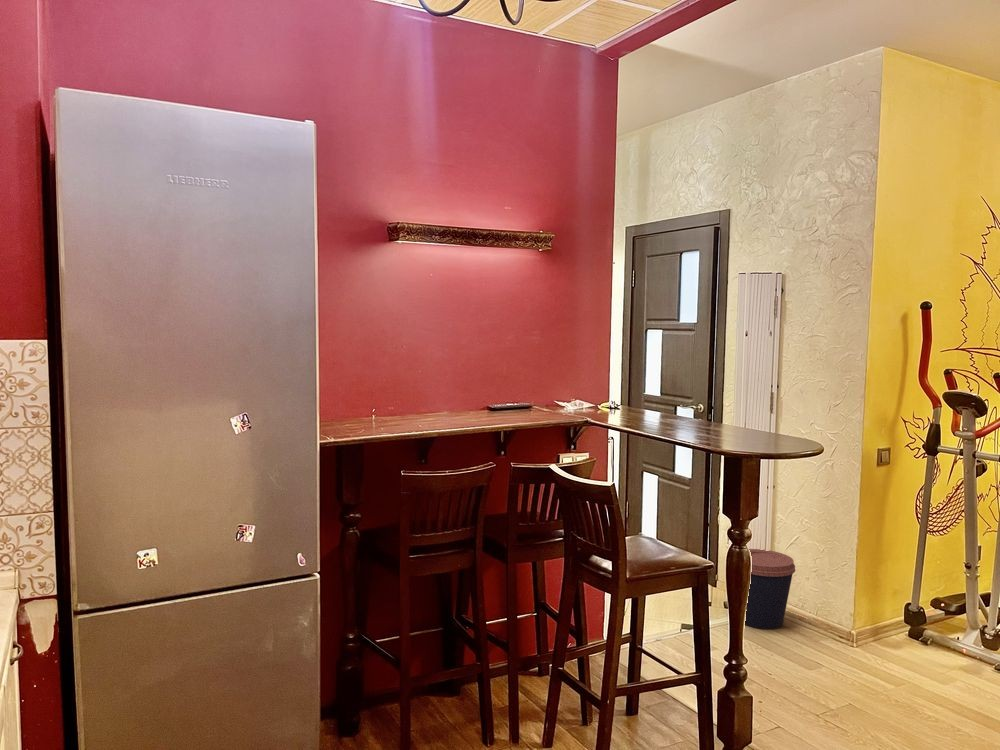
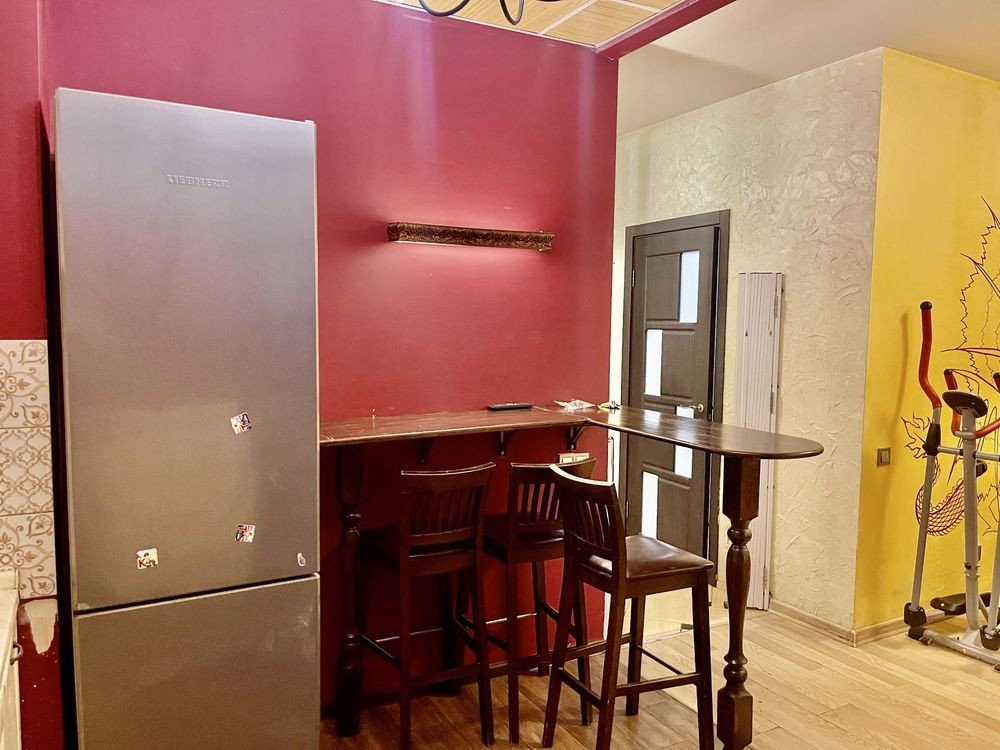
- coffee cup [744,548,796,631]
